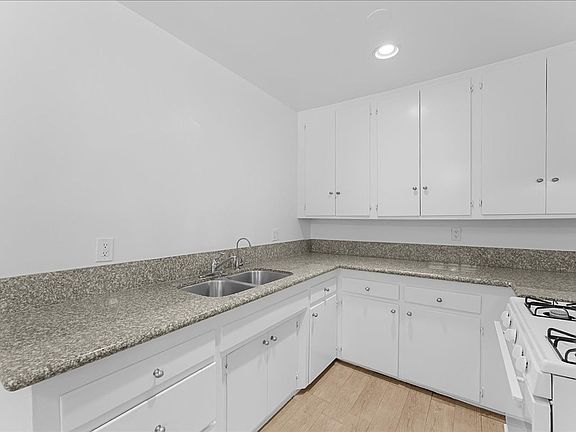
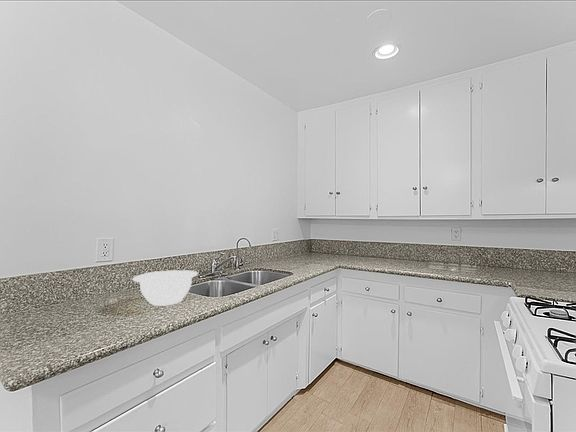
+ mixing bowl [132,269,199,307]
